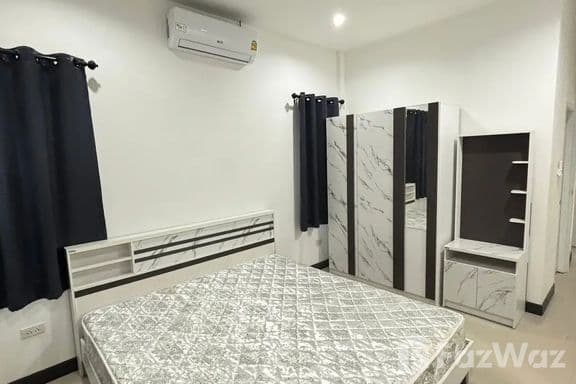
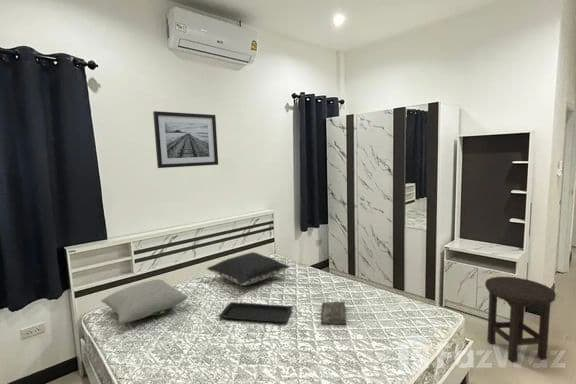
+ pillow [100,279,189,325]
+ serving tray [218,301,293,324]
+ wall art [152,110,219,169]
+ pillow [206,251,290,286]
+ stool [484,276,557,363]
+ book [320,301,347,325]
